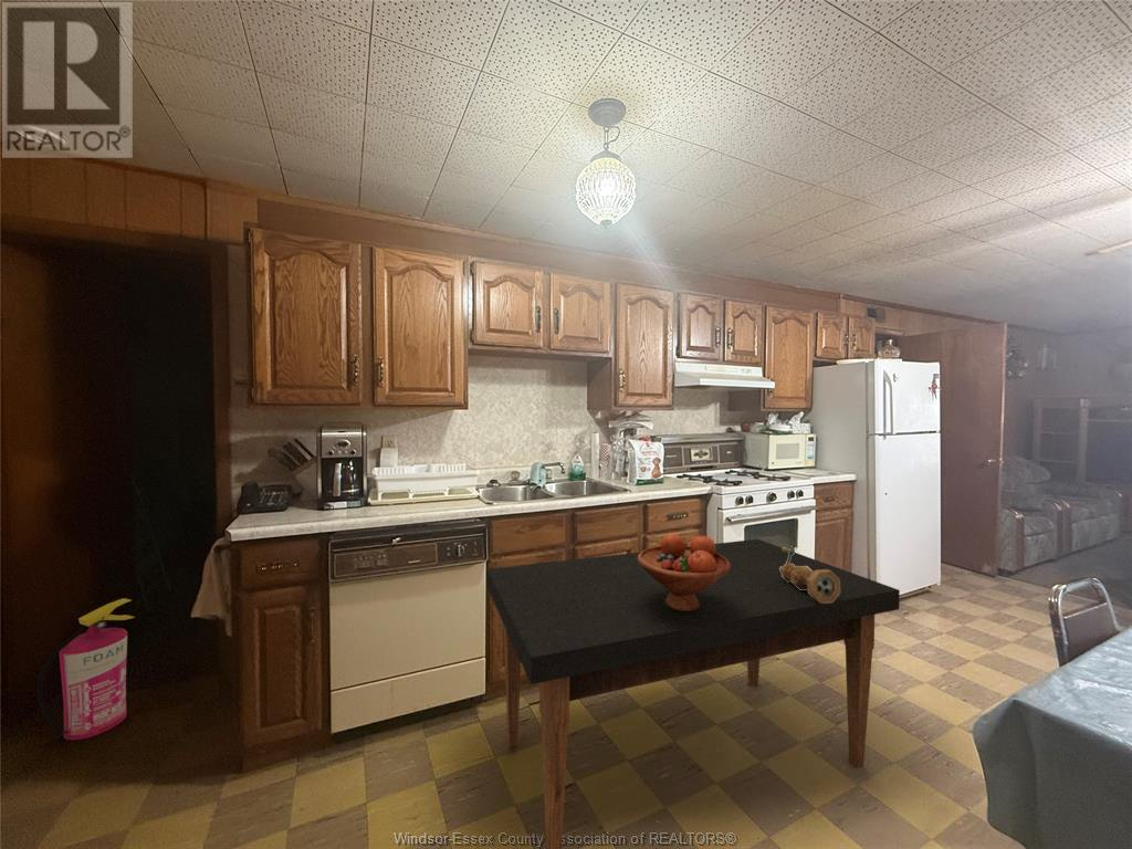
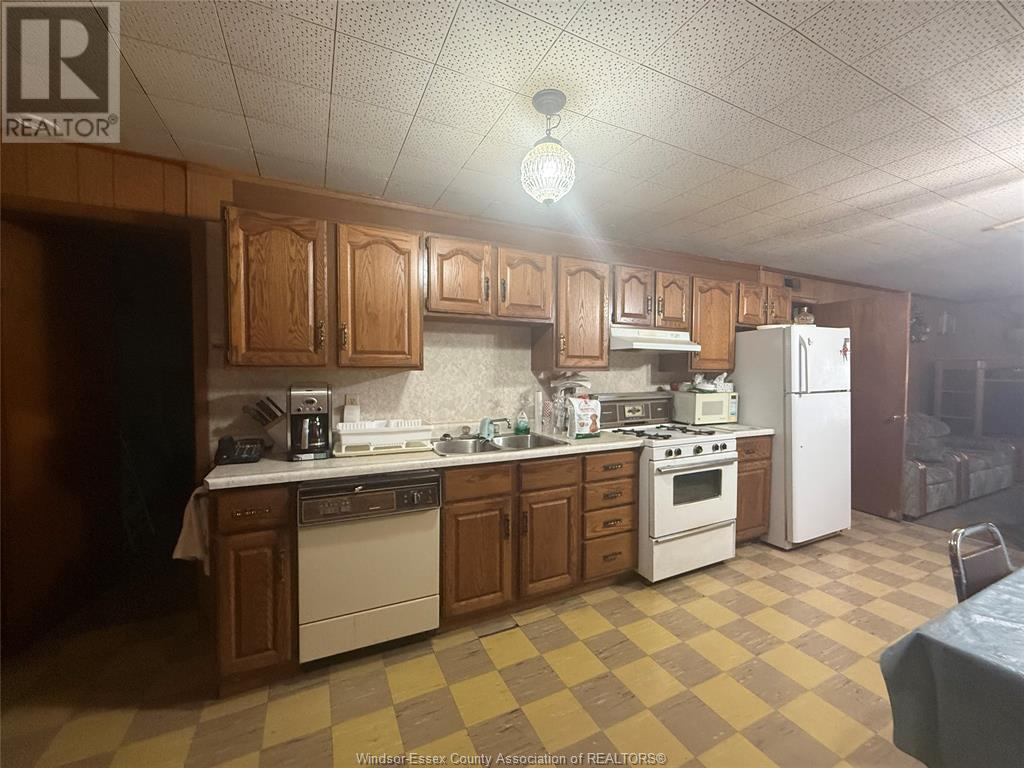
- dining table [485,538,901,849]
- fruit bowl [638,533,731,612]
- pepper mill [779,546,840,604]
- fire extinguisher [35,597,136,742]
